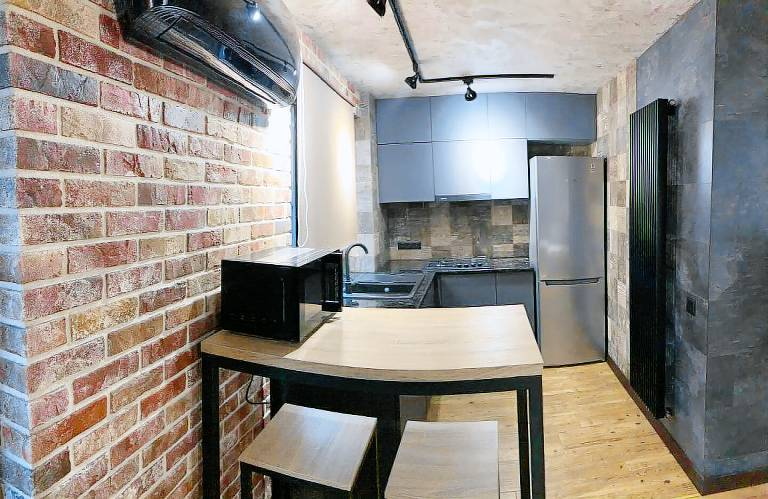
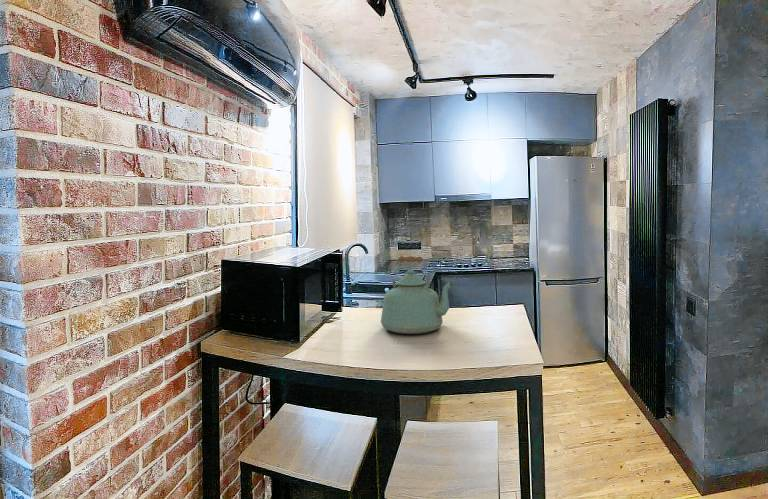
+ kettle [380,255,454,335]
